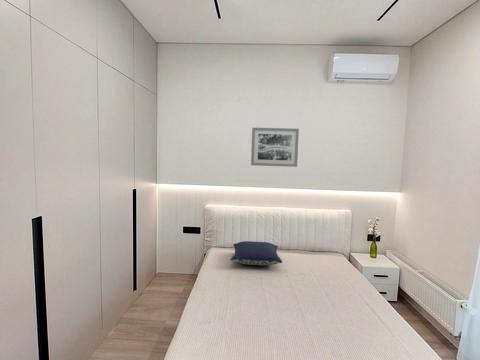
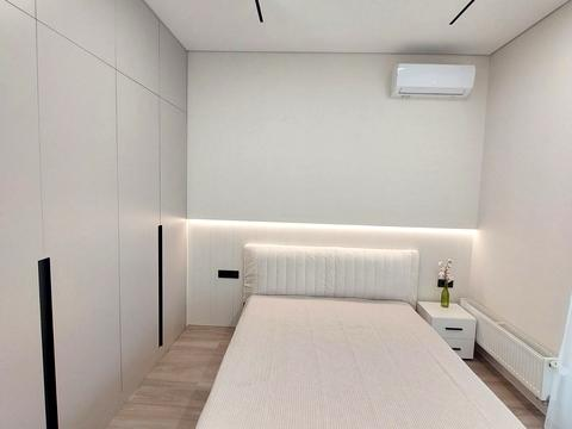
- pillow [229,240,283,266]
- wall art [250,127,300,168]
